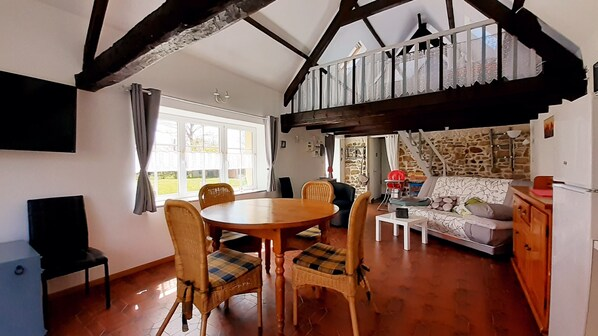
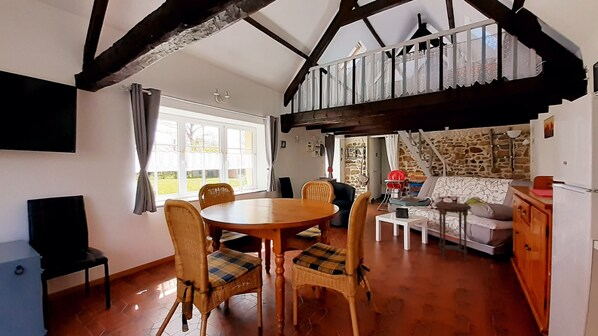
+ side table [433,201,472,263]
